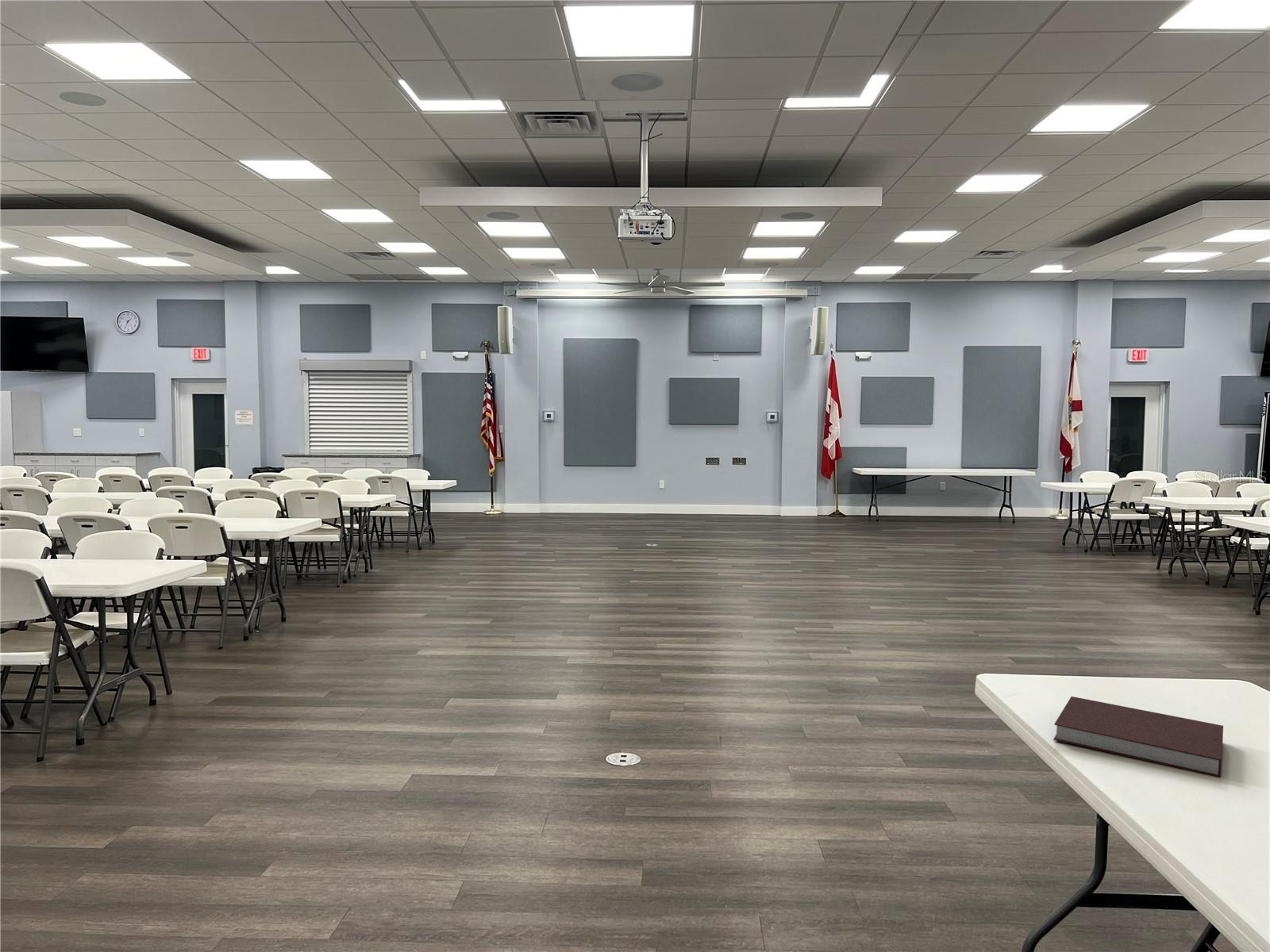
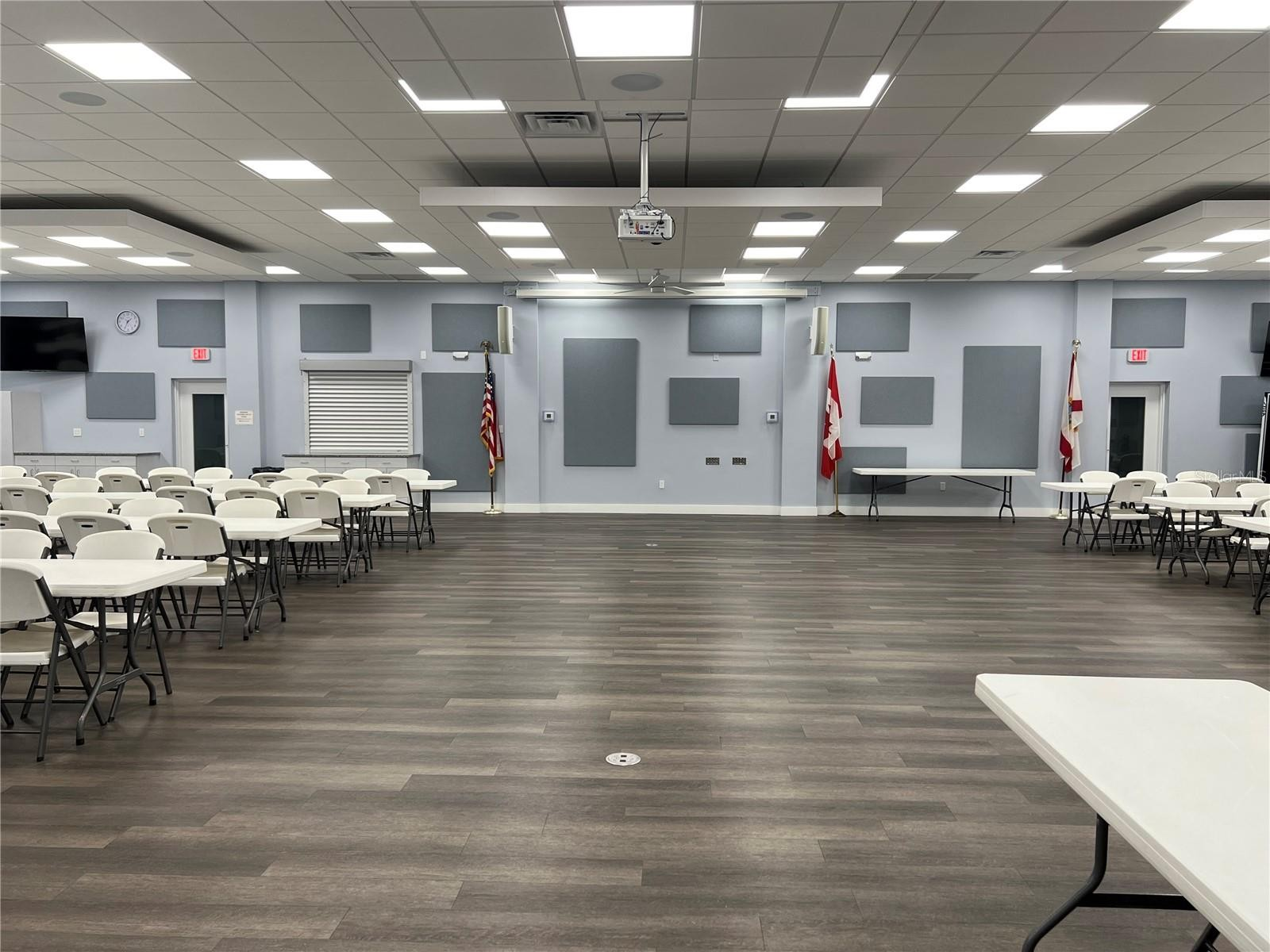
- notebook [1053,696,1224,778]
